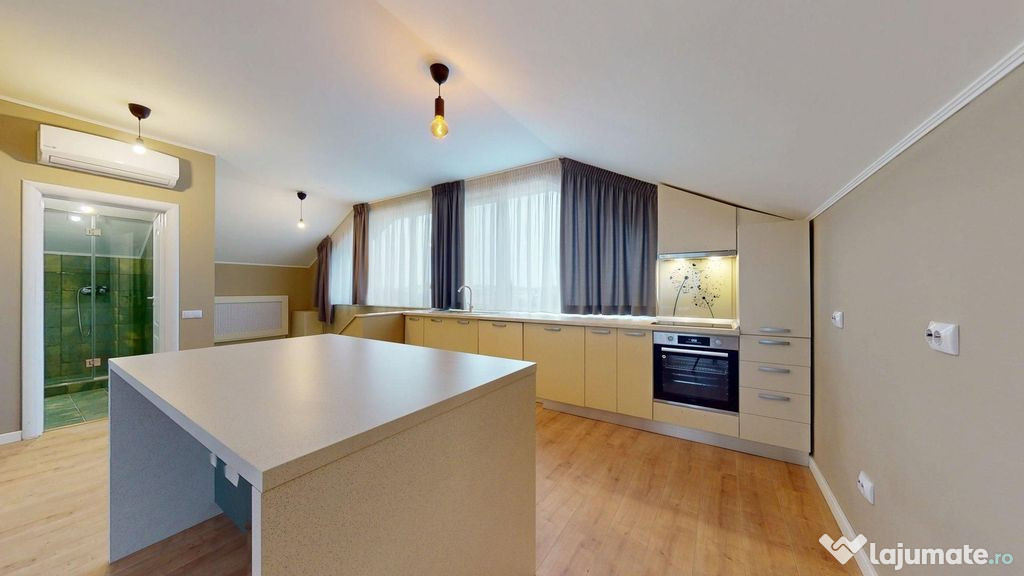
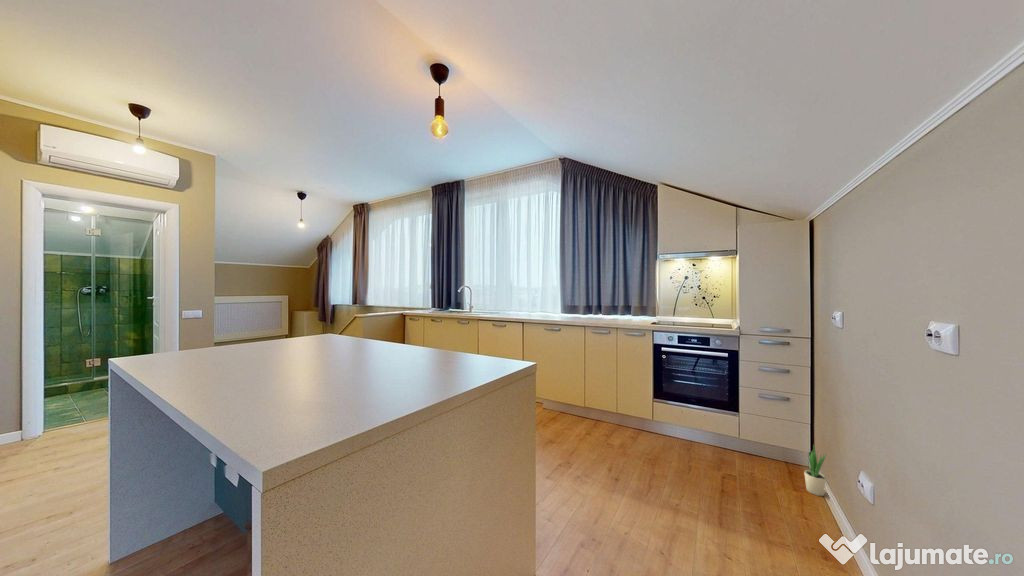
+ potted plant [803,444,827,497]
